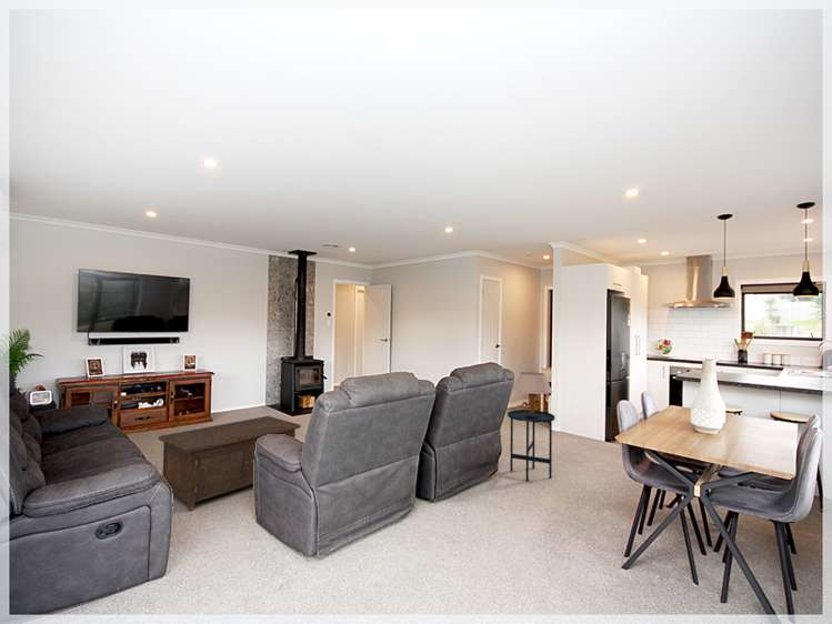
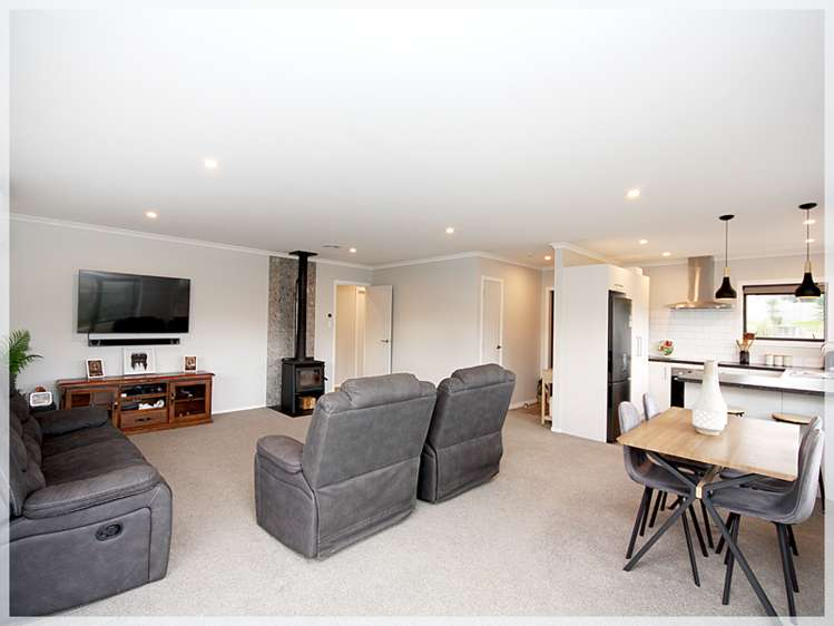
- side table [507,409,555,483]
- table lamp [512,371,553,419]
- cabinet [158,415,302,512]
